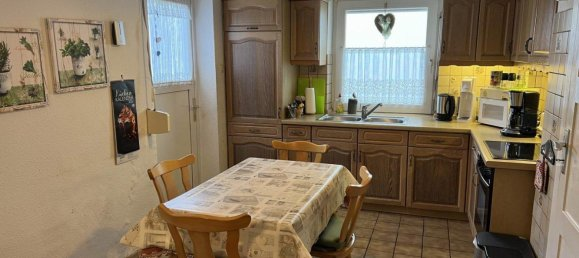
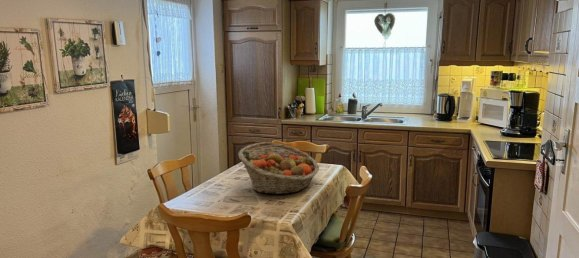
+ fruit basket [238,141,320,195]
